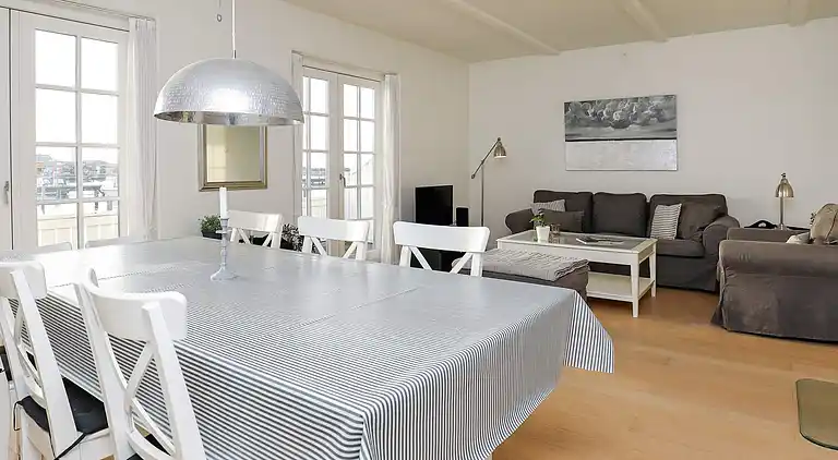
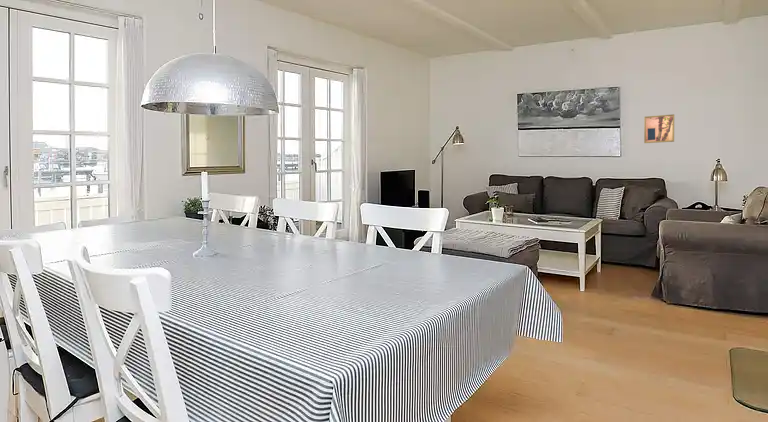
+ wall art [643,113,675,144]
